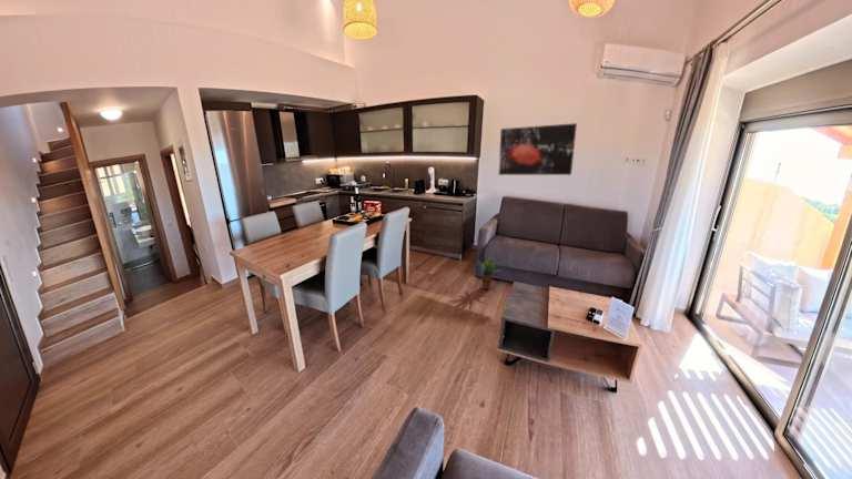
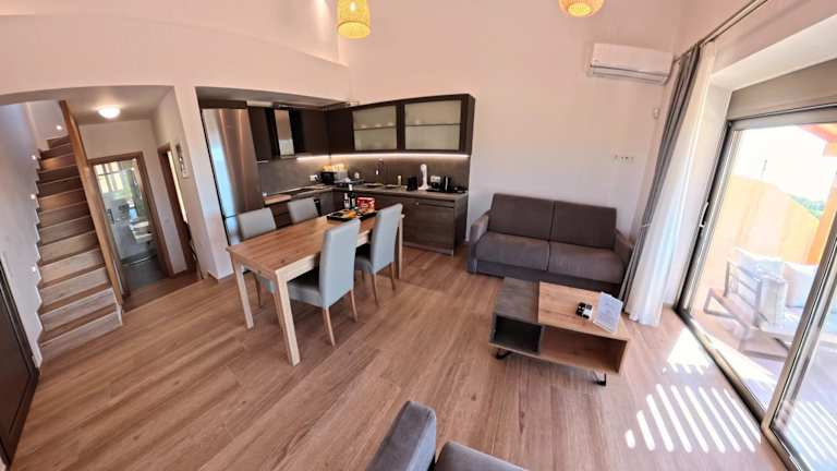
- wall art [498,122,578,176]
- potted plant [475,254,506,291]
